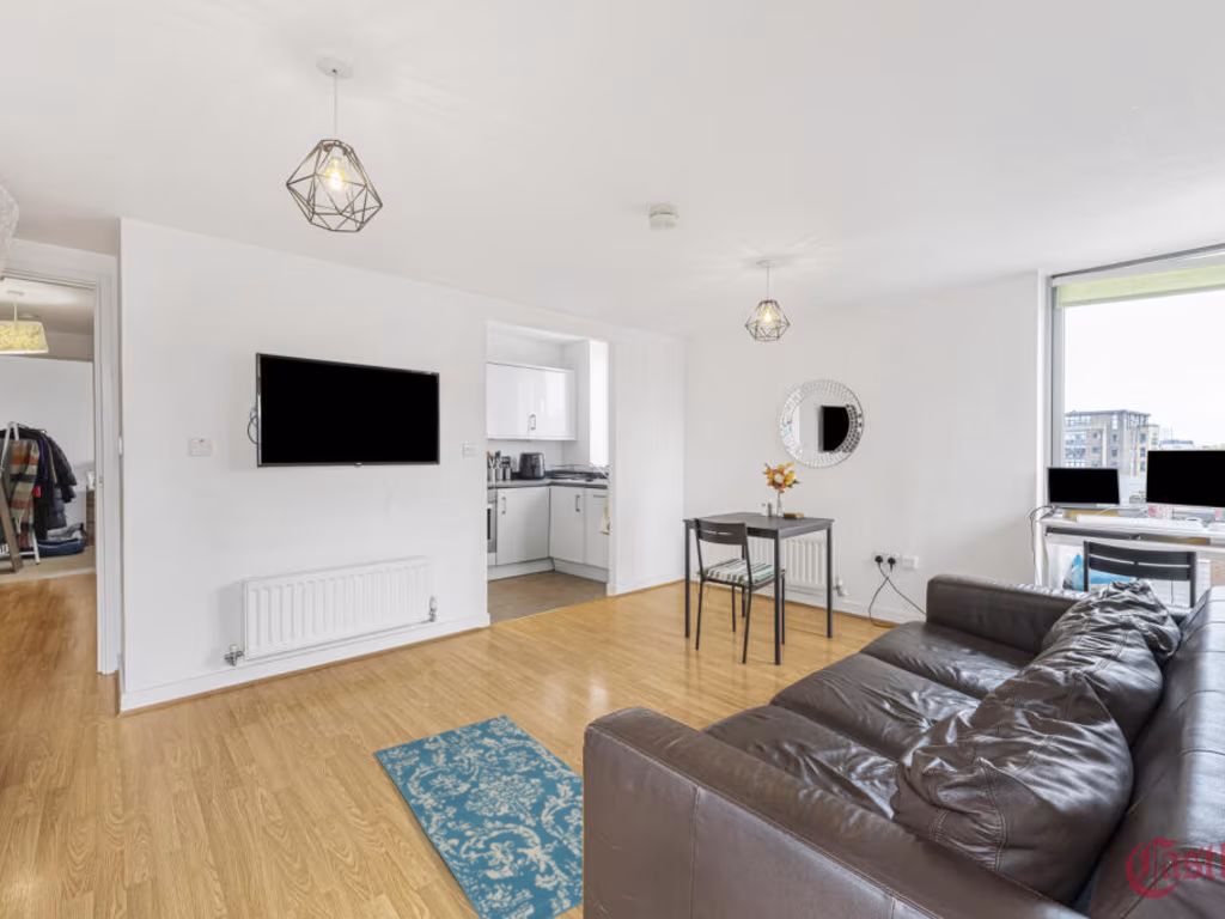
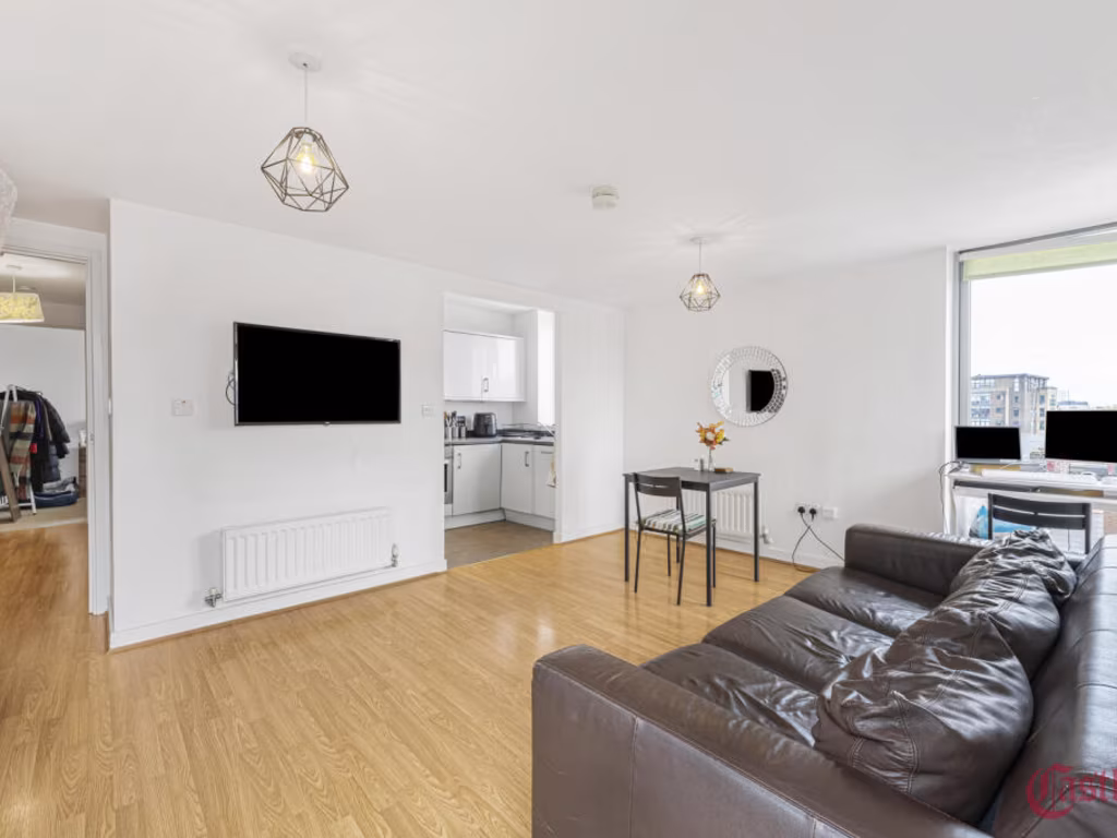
- rug [373,713,584,919]
